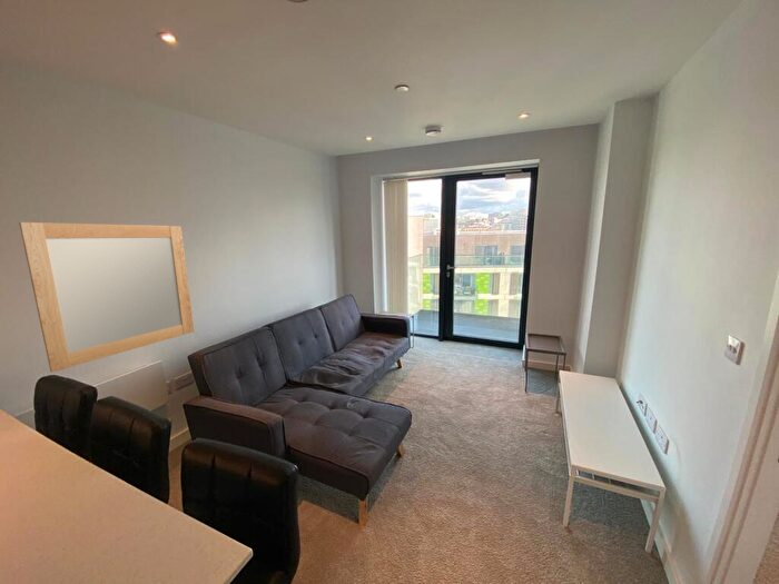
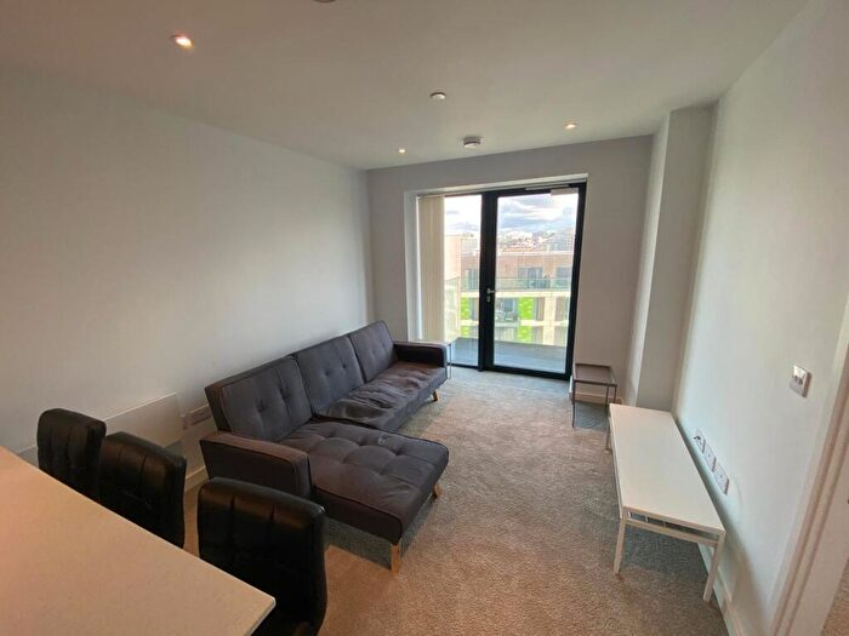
- home mirror [18,221,195,374]
